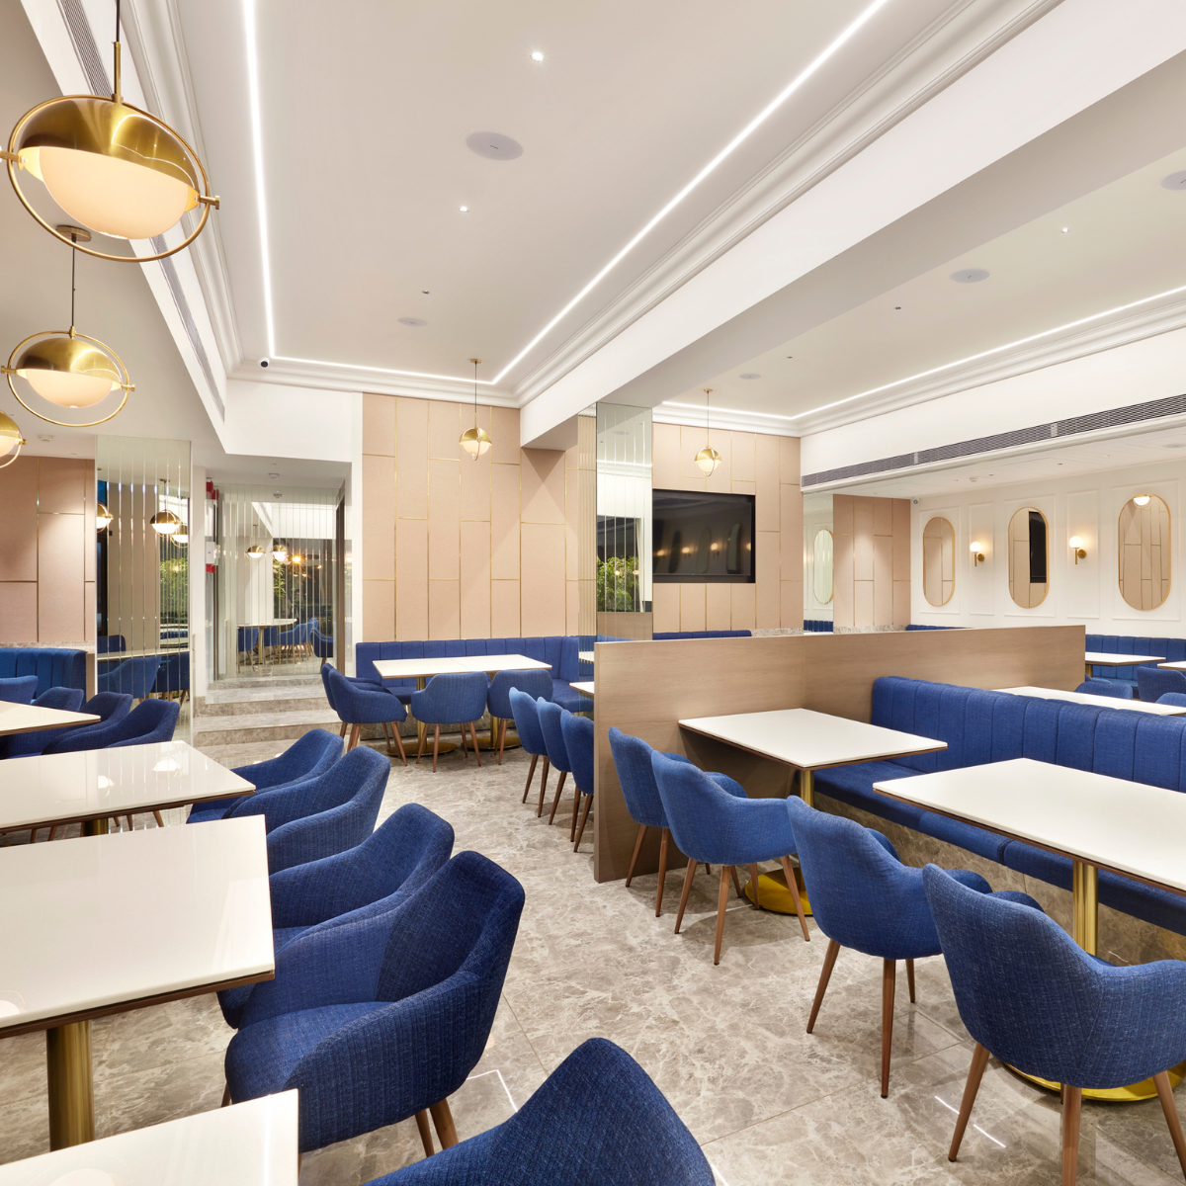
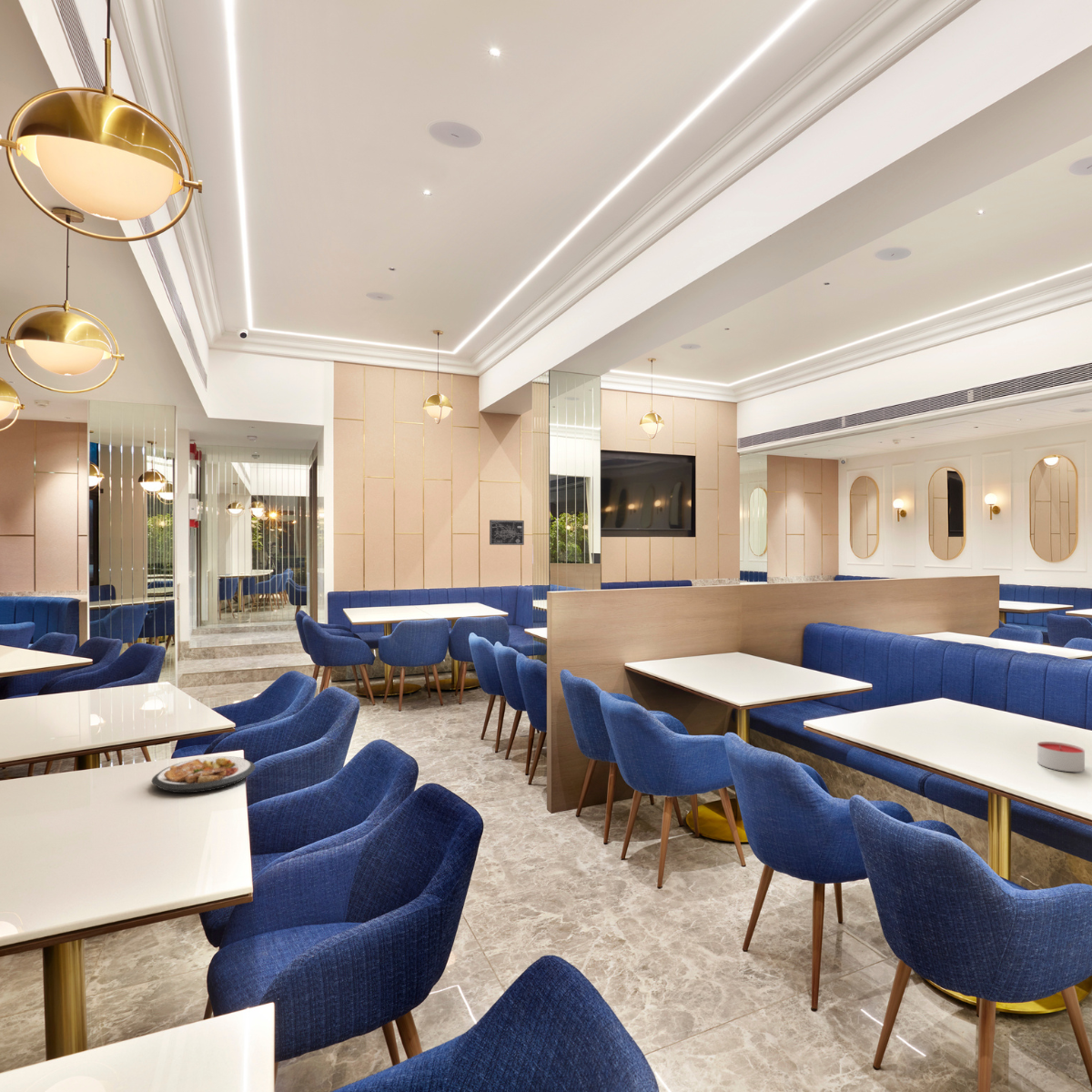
+ wall art [489,519,525,546]
+ plate [151,755,257,794]
+ candle [1036,741,1086,773]
